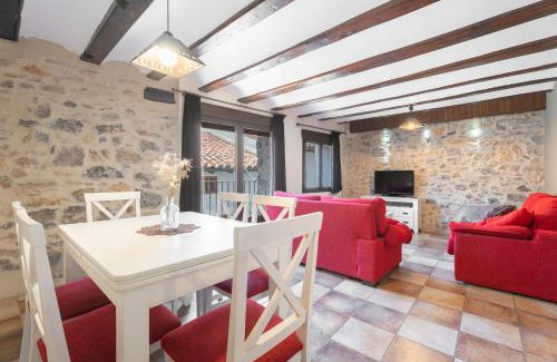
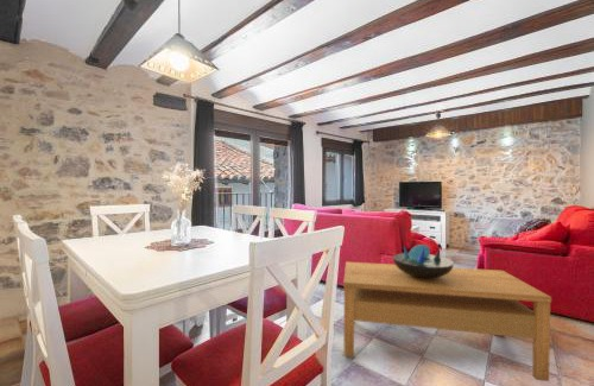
+ decorative bowl [392,243,455,278]
+ coffee table [342,260,552,382]
